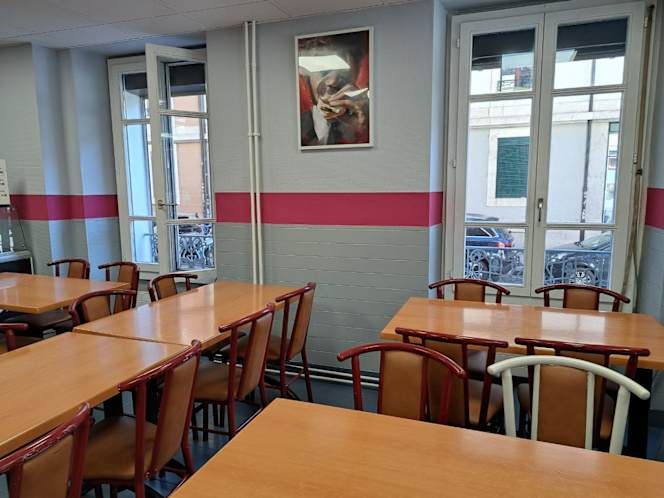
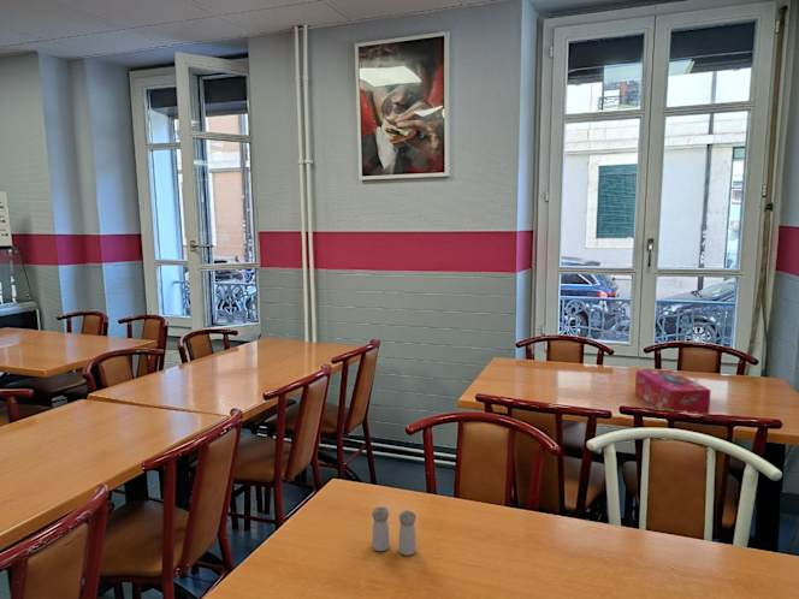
+ salt and pepper shaker [371,505,418,557]
+ tissue box [634,369,712,415]
